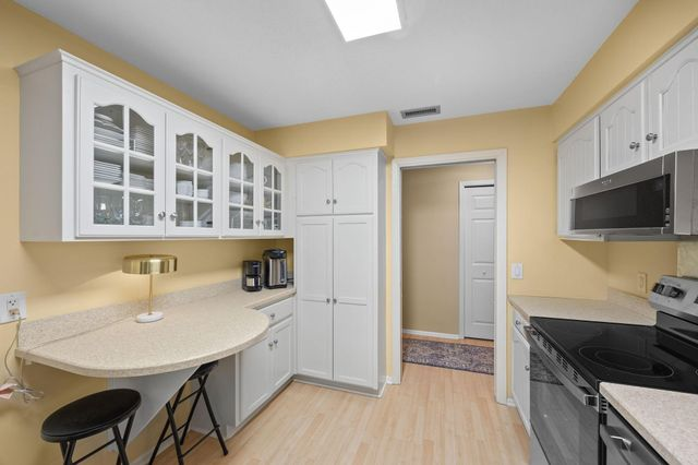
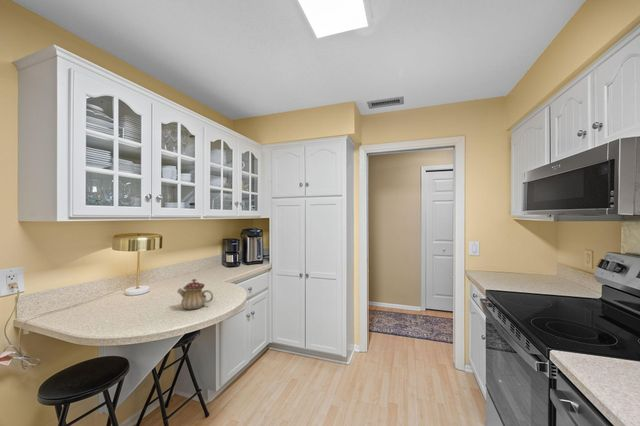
+ teapot [176,278,214,311]
